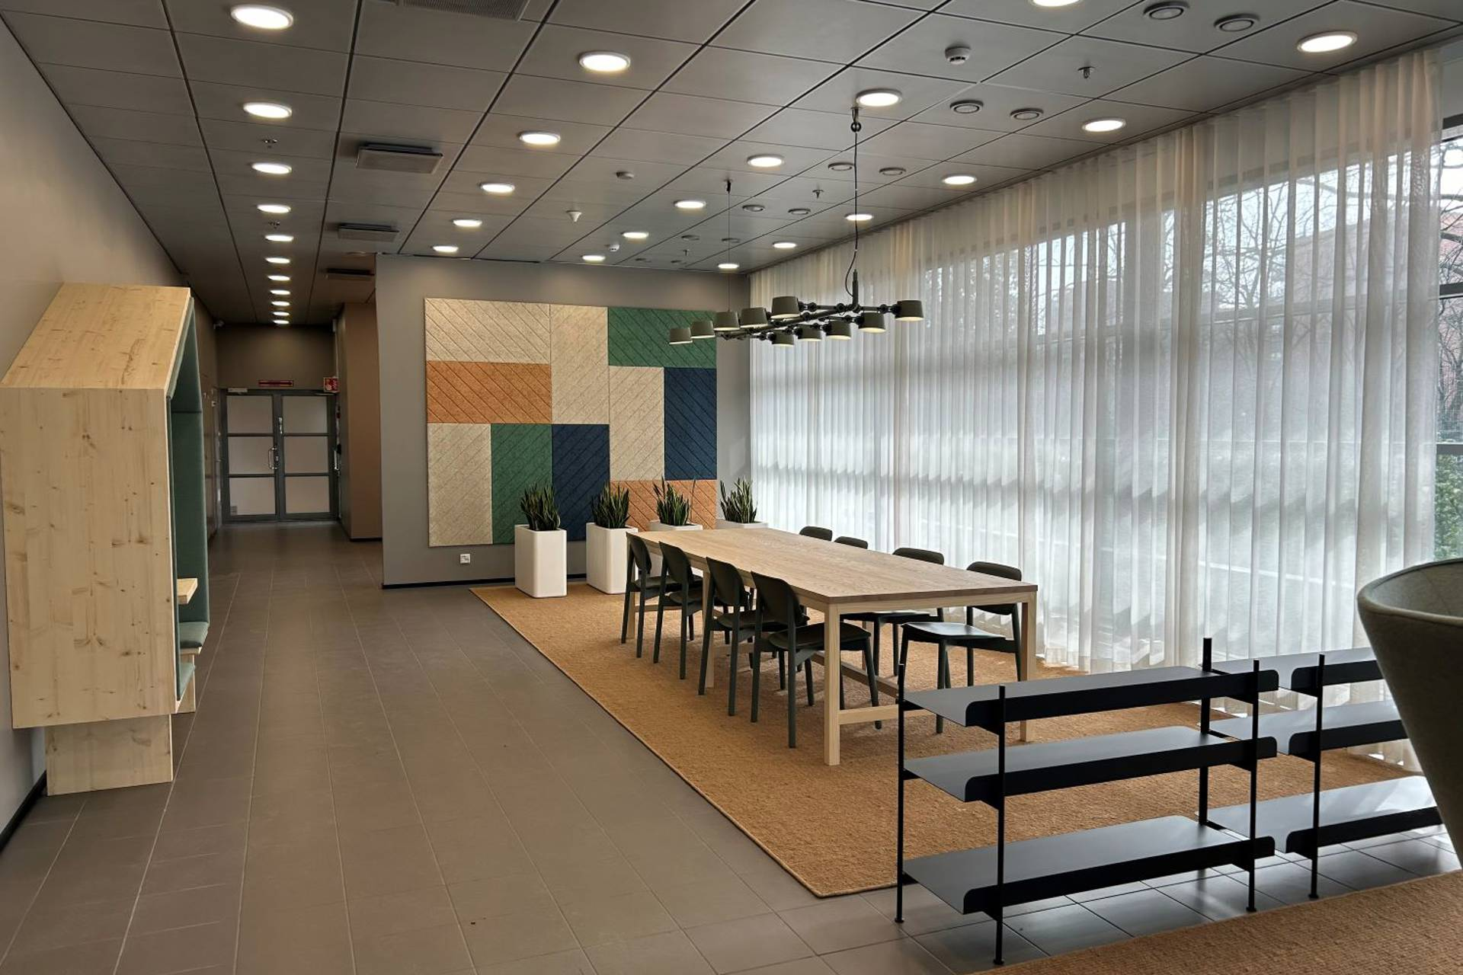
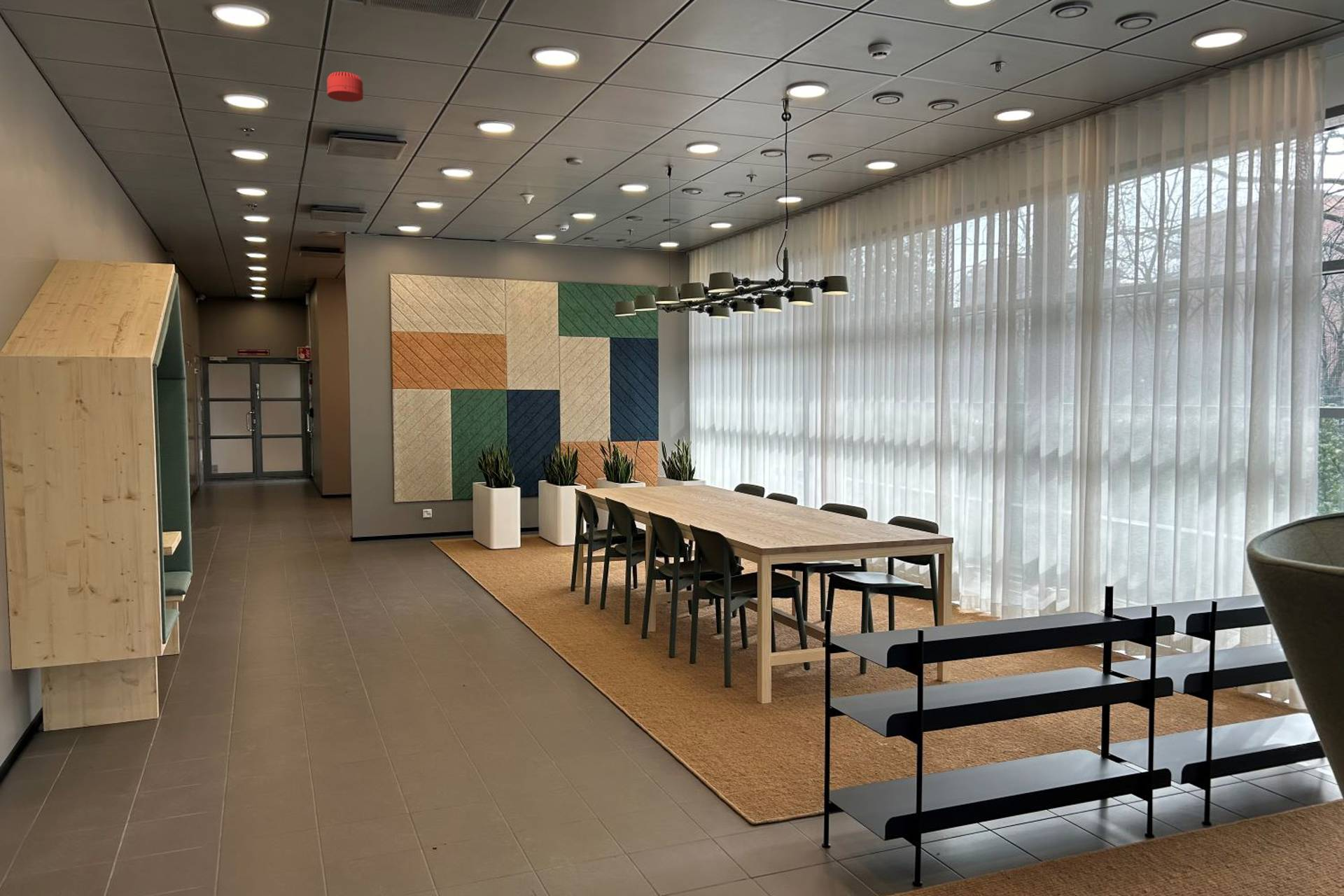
+ smoke detector [326,71,364,103]
